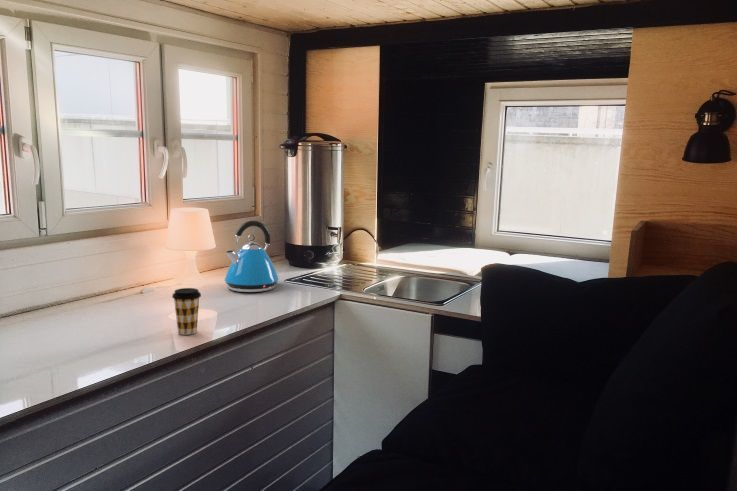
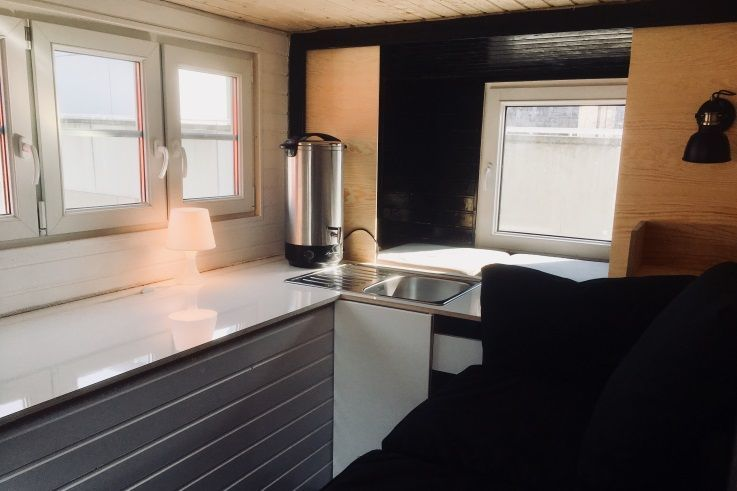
- kettle [223,220,280,293]
- coffee cup [171,287,202,336]
